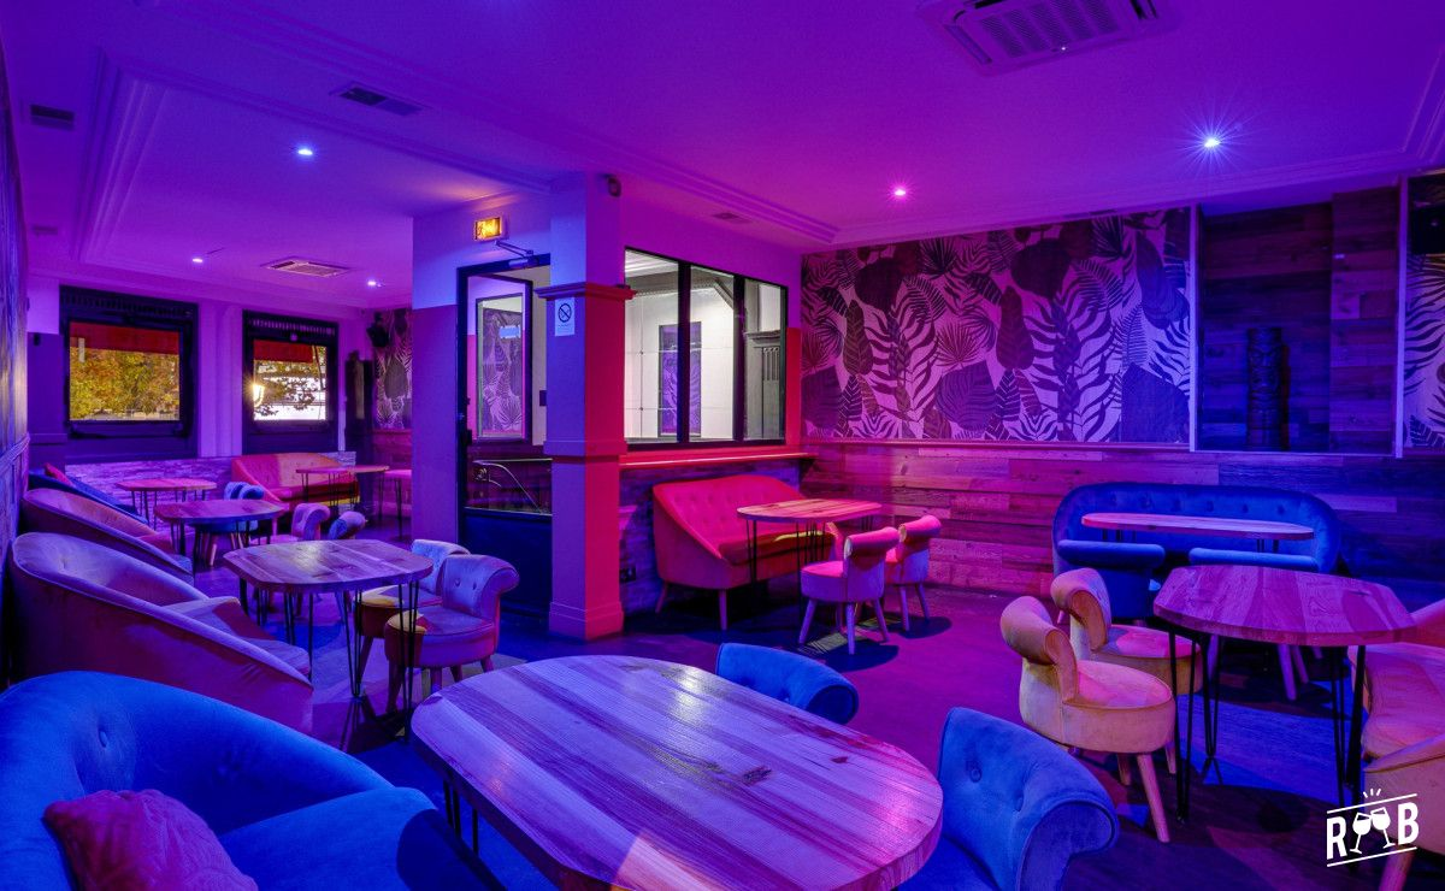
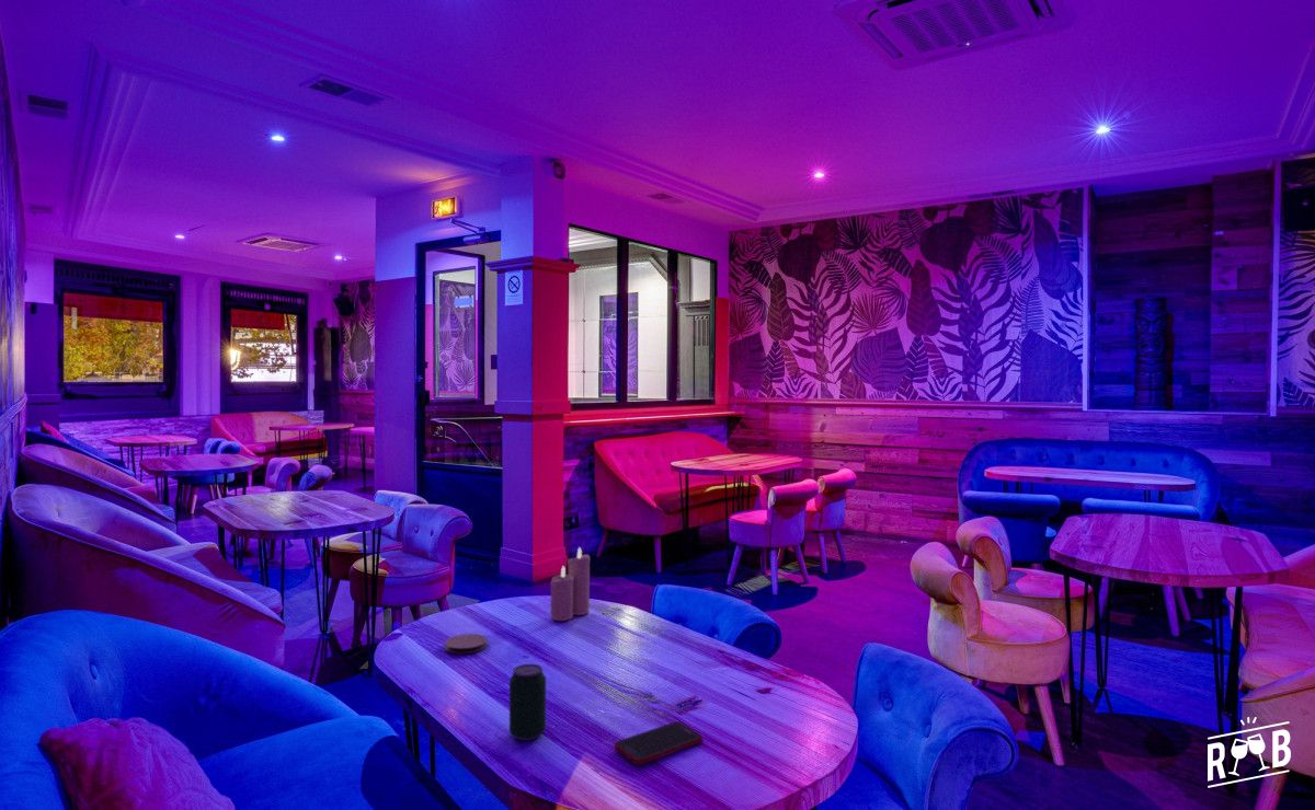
+ cell phone [614,720,704,766]
+ candle [549,546,591,622]
+ coaster [444,633,489,655]
+ beverage can [508,663,547,741]
